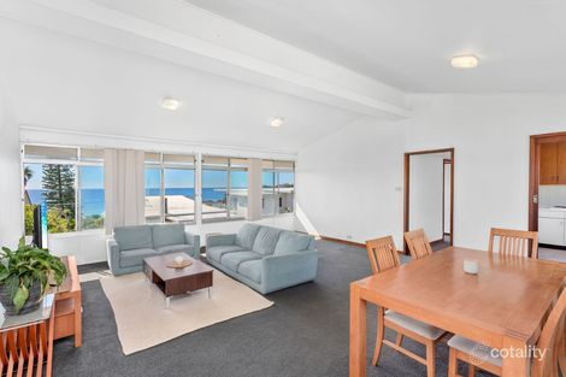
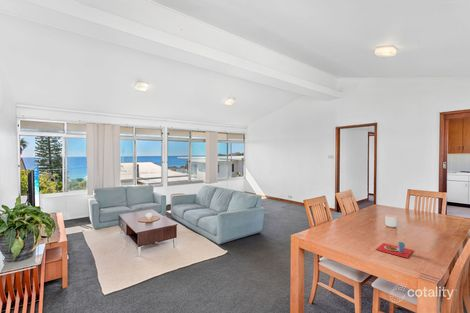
+ placemat [375,241,414,259]
